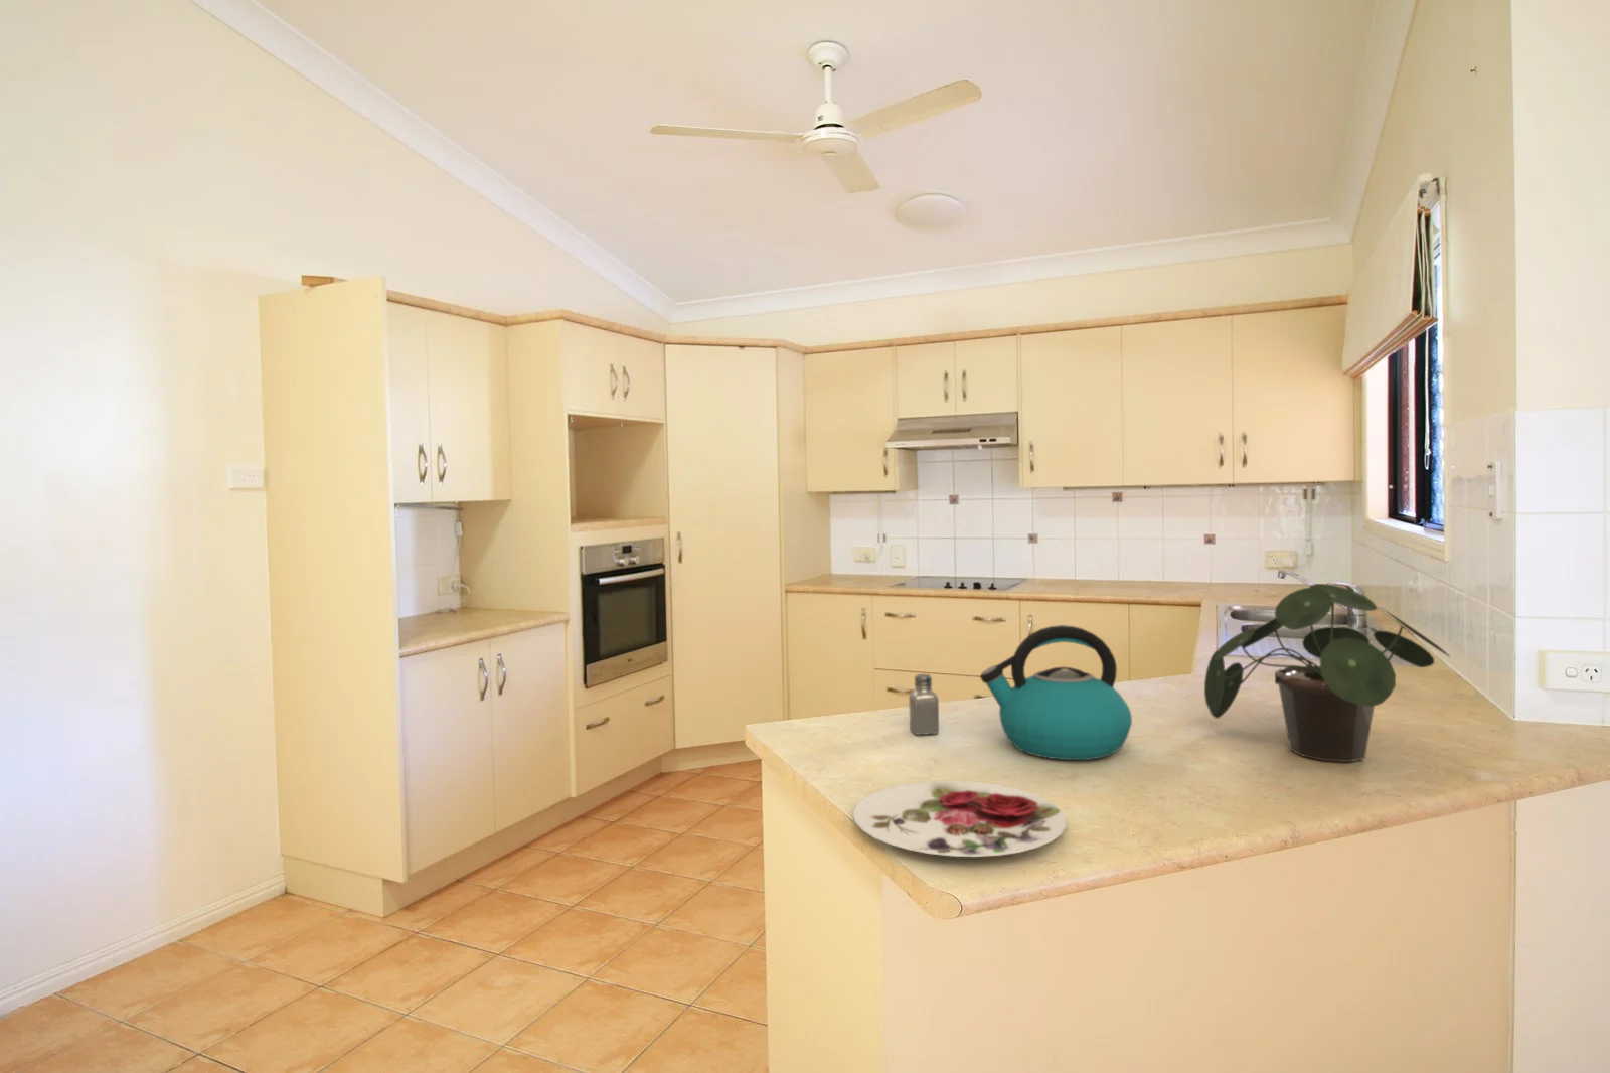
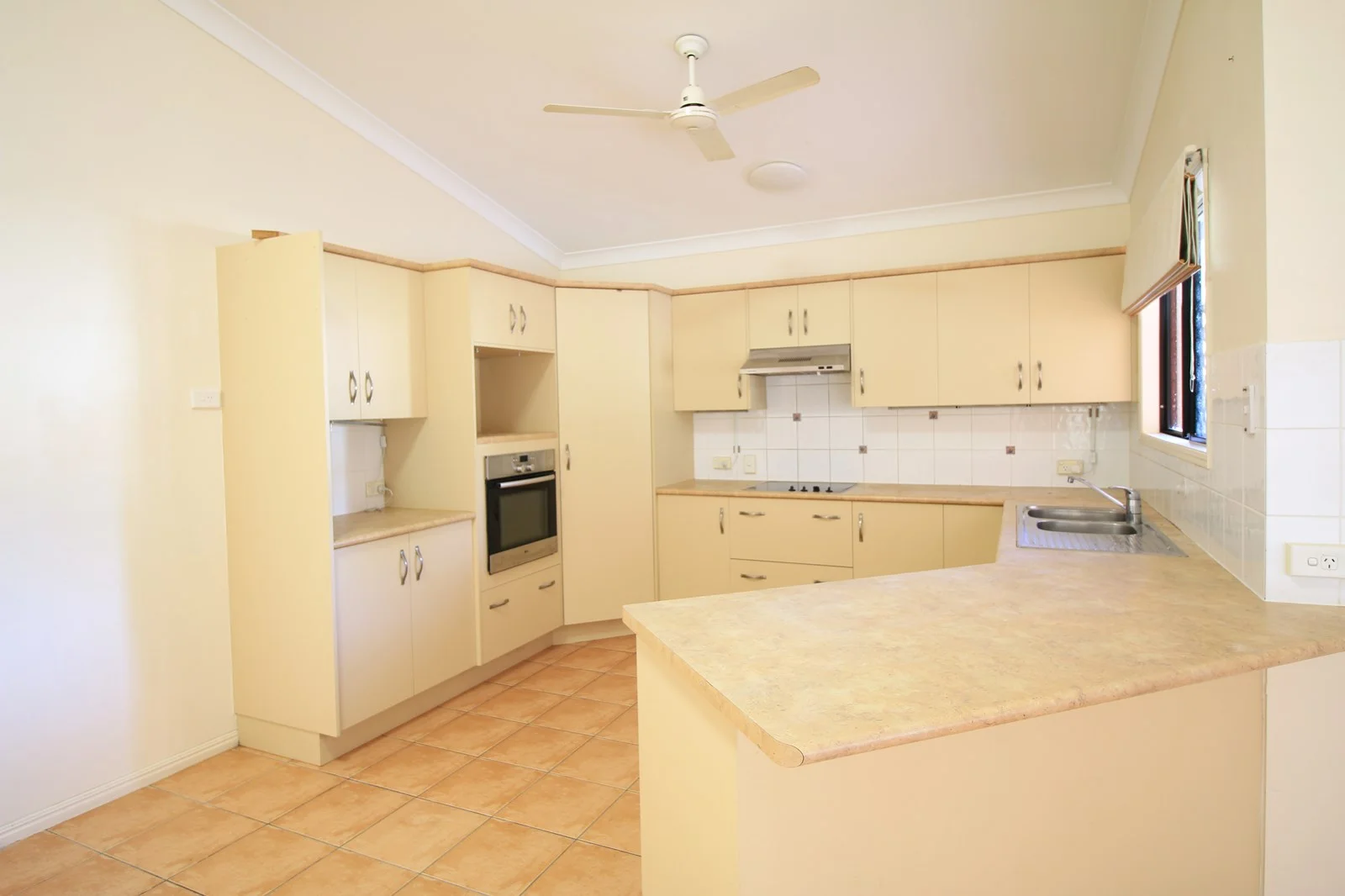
- potted plant [1203,583,1451,763]
- saltshaker [907,673,940,735]
- plate [852,780,1067,857]
- kettle [979,624,1134,760]
